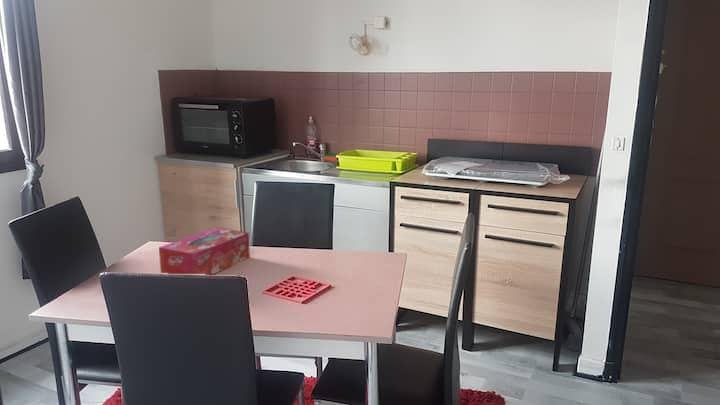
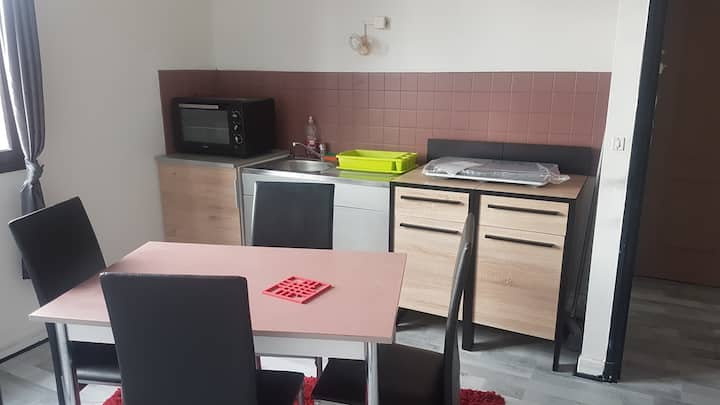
- tissue box [158,227,251,276]
